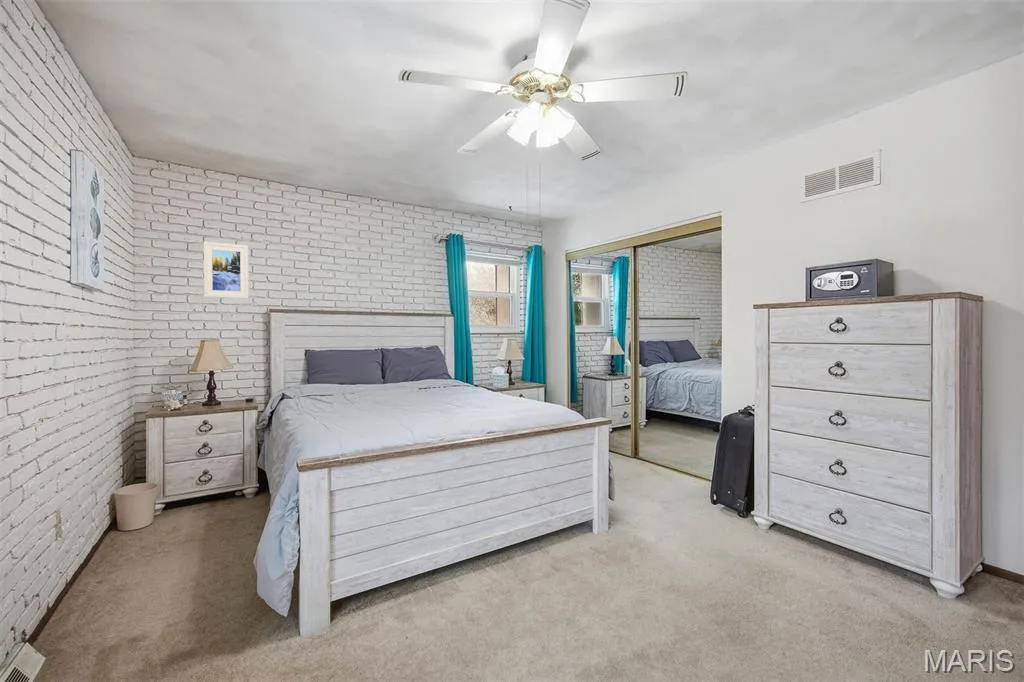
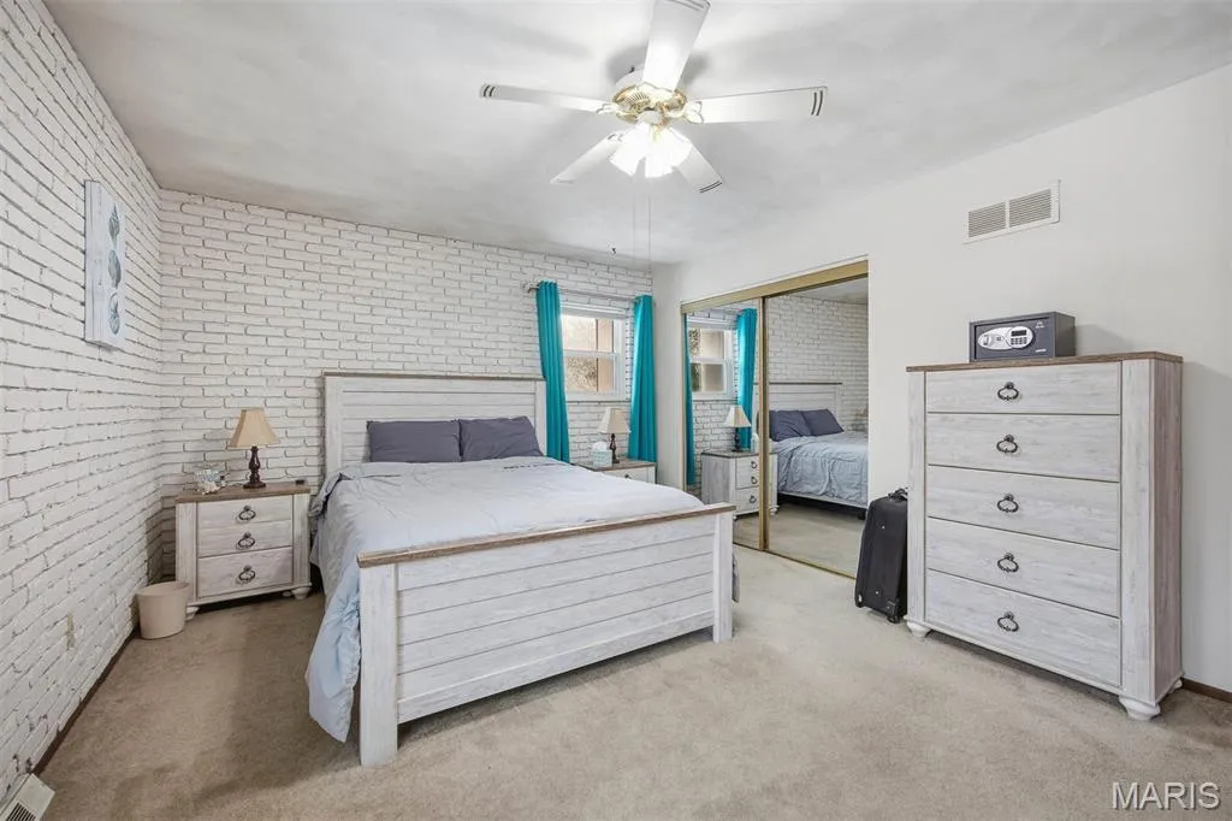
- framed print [203,241,249,300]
